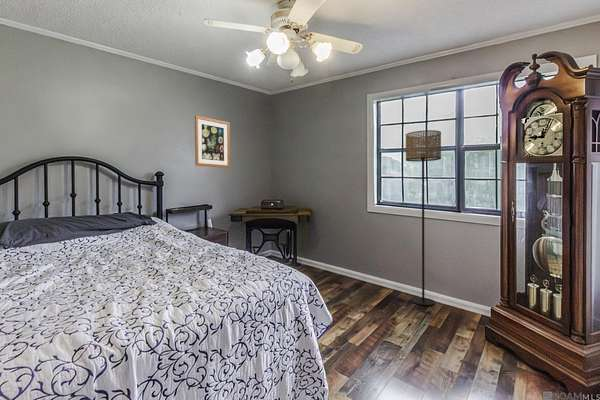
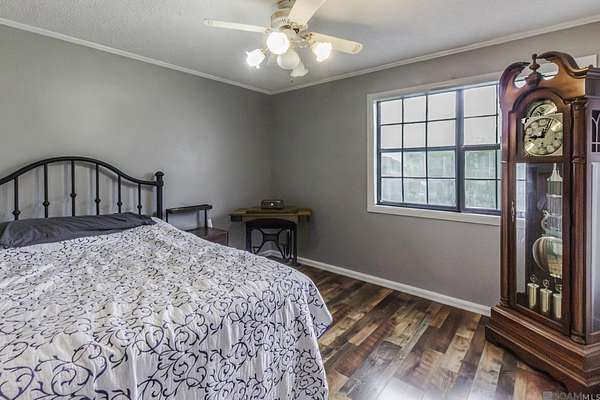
- wall art [194,115,231,169]
- floor lamp [405,129,442,306]
